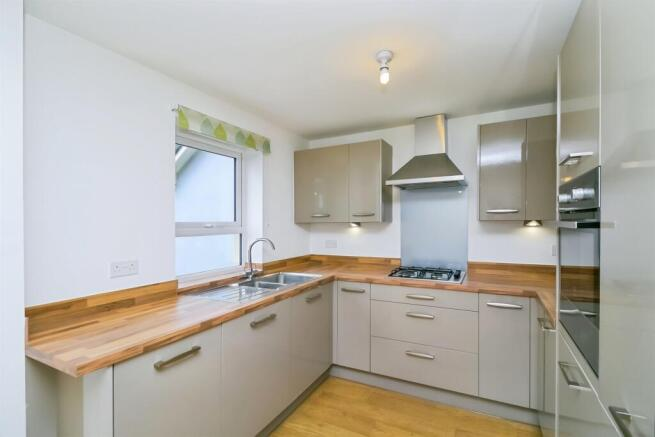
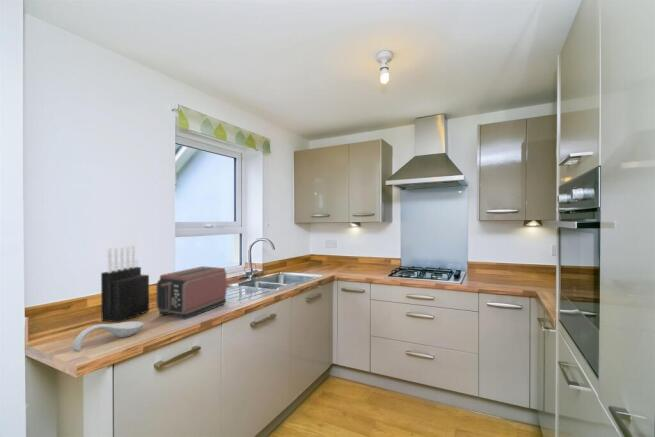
+ spoon rest [72,320,145,352]
+ knife block [100,244,150,323]
+ toaster [155,265,227,320]
